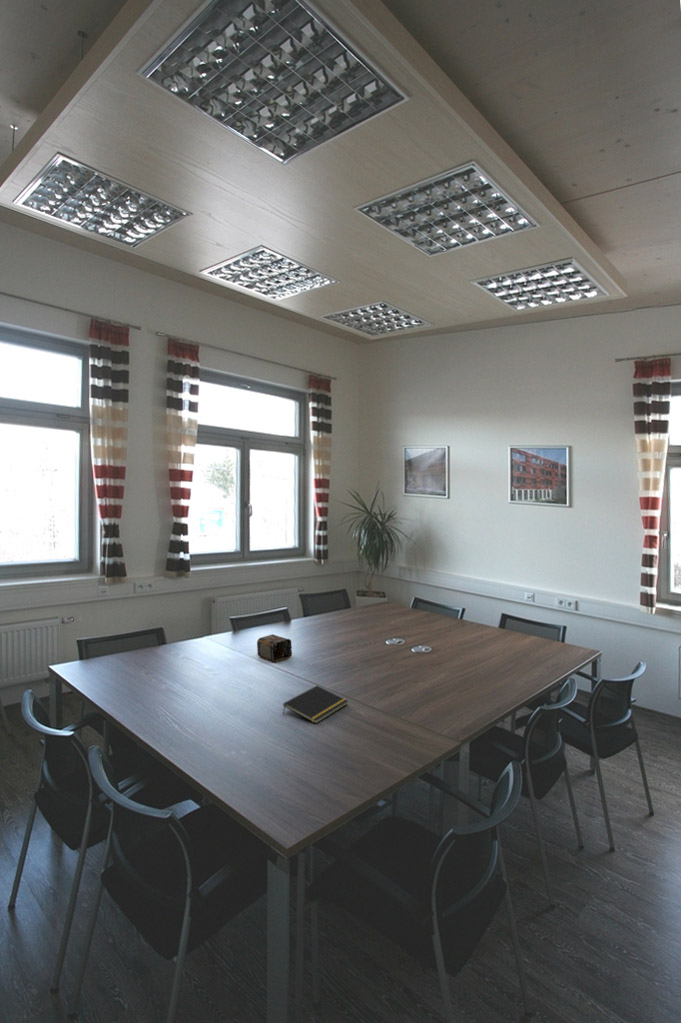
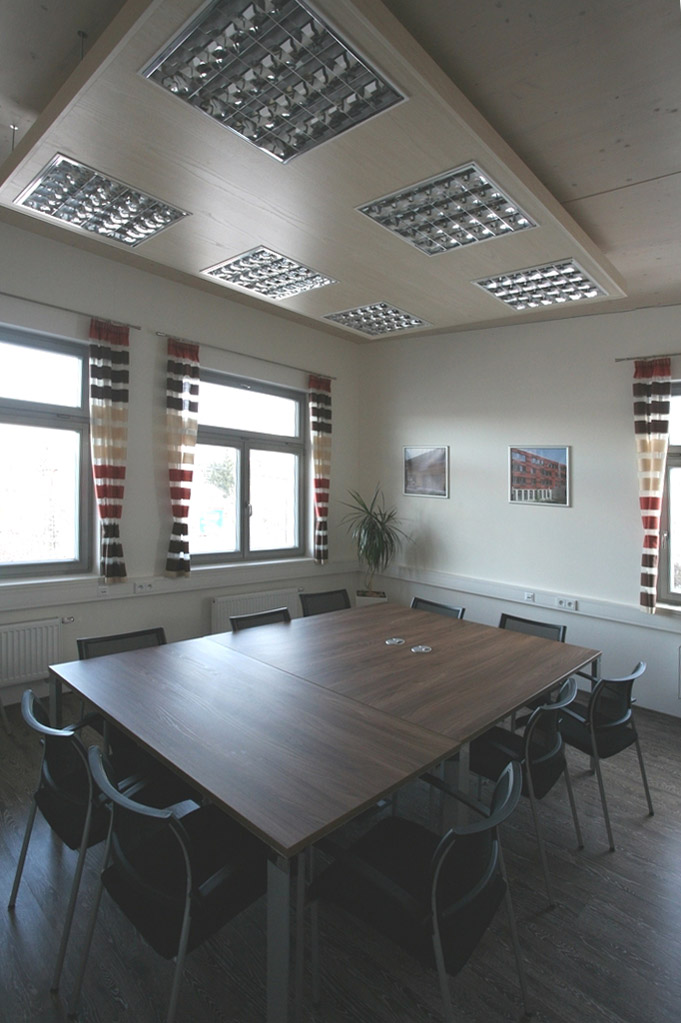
- notepad [282,685,349,725]
- can [256,633,293,663]
